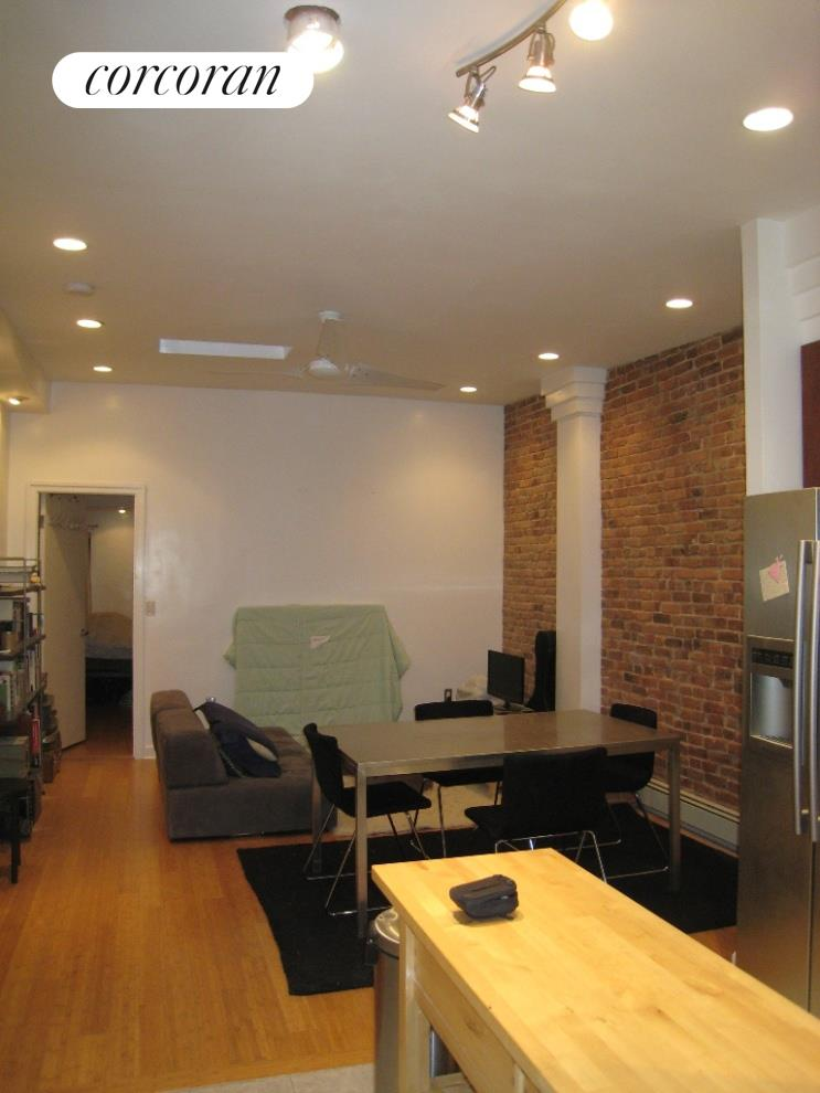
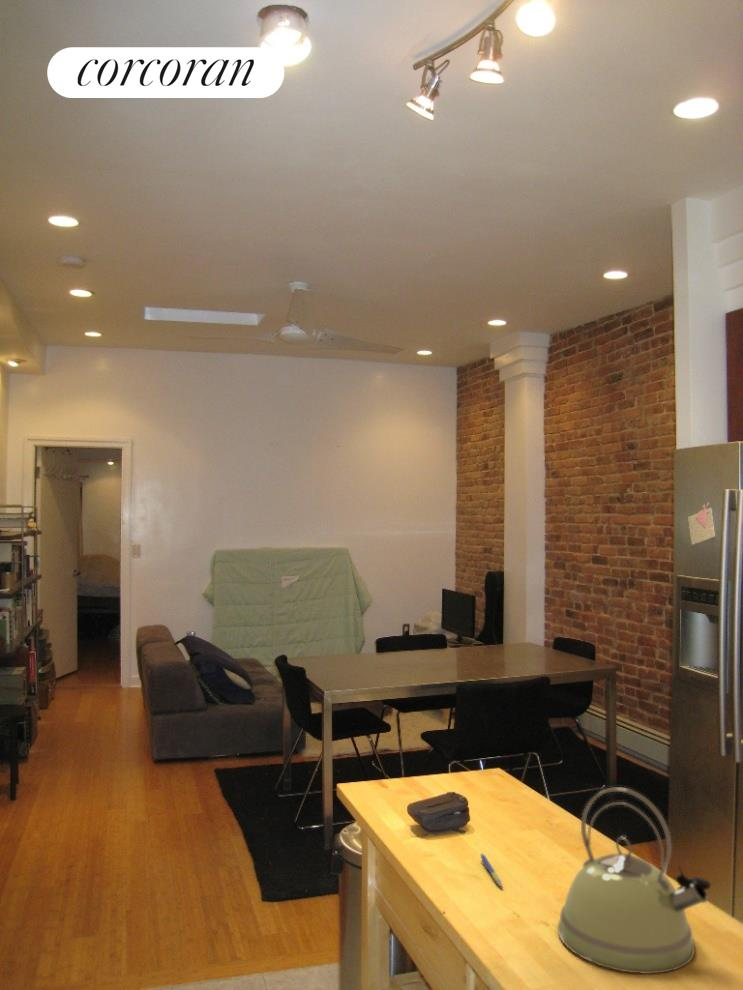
+ pen [479,852,503,888]
+ kettle [557,786,712,975]
